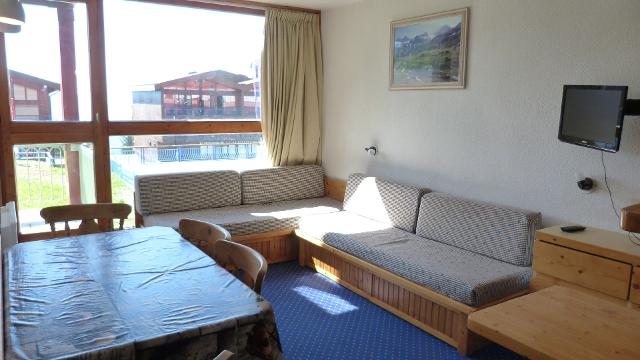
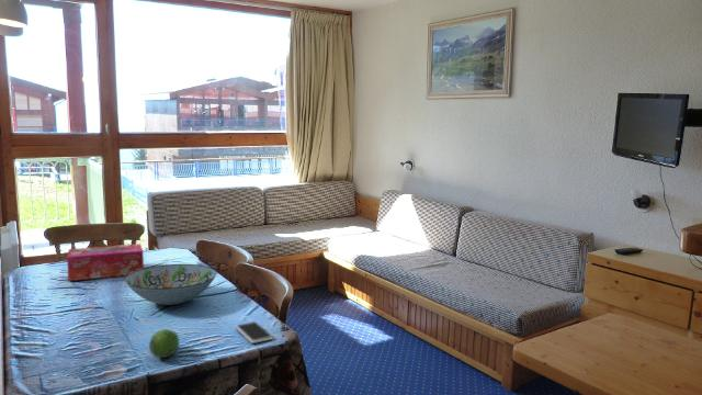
+ decorative bowl [123,263,218,306]
+ fruit [148,328,180,359]
+ tissue box [66,242,145,282]
+ smartphone [235,320,274,345]
